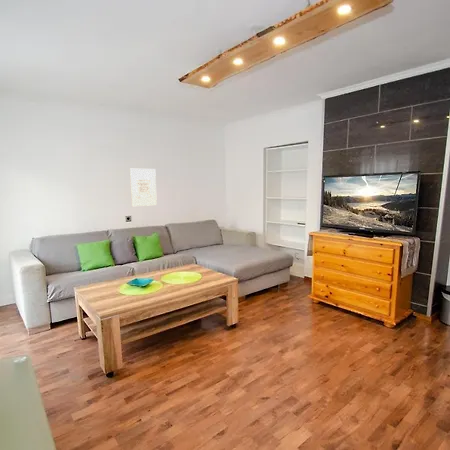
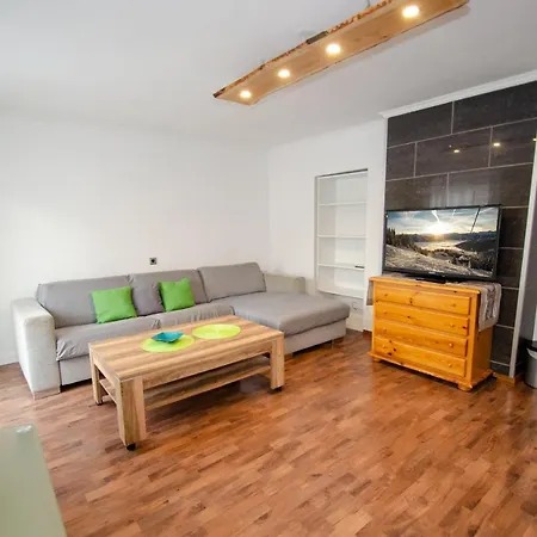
- wall art [129,168,158,207]
